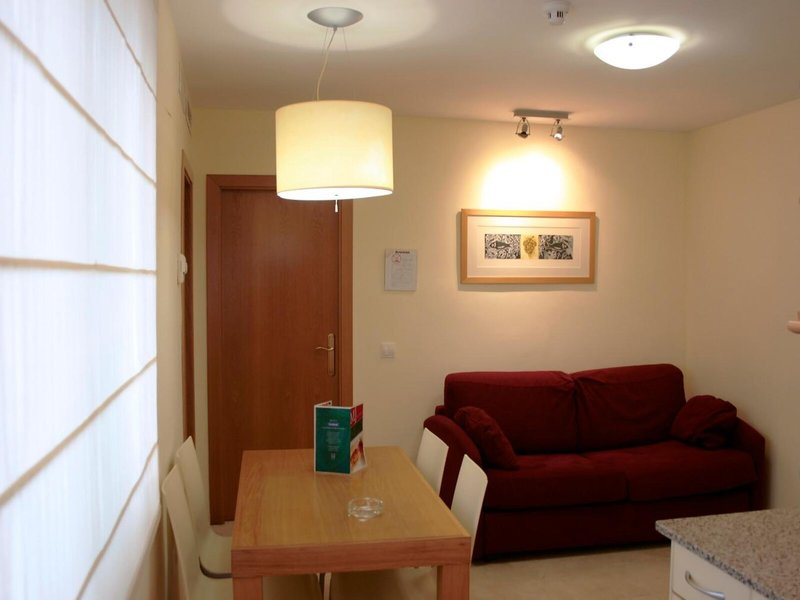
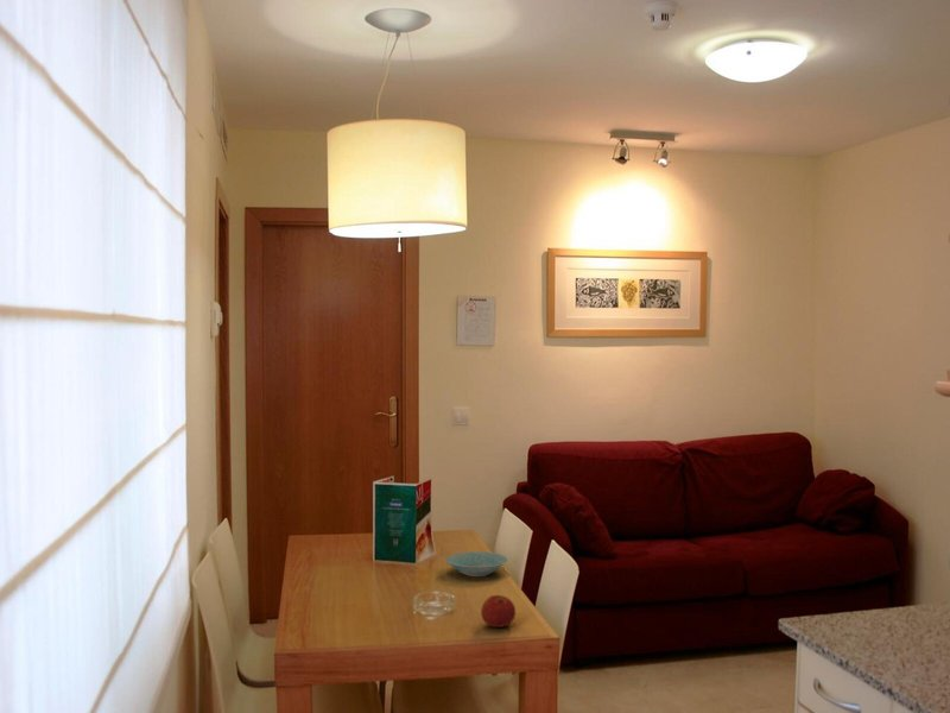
+ apple [480,594,517,629]
+ bowl [444,550,509,578]
